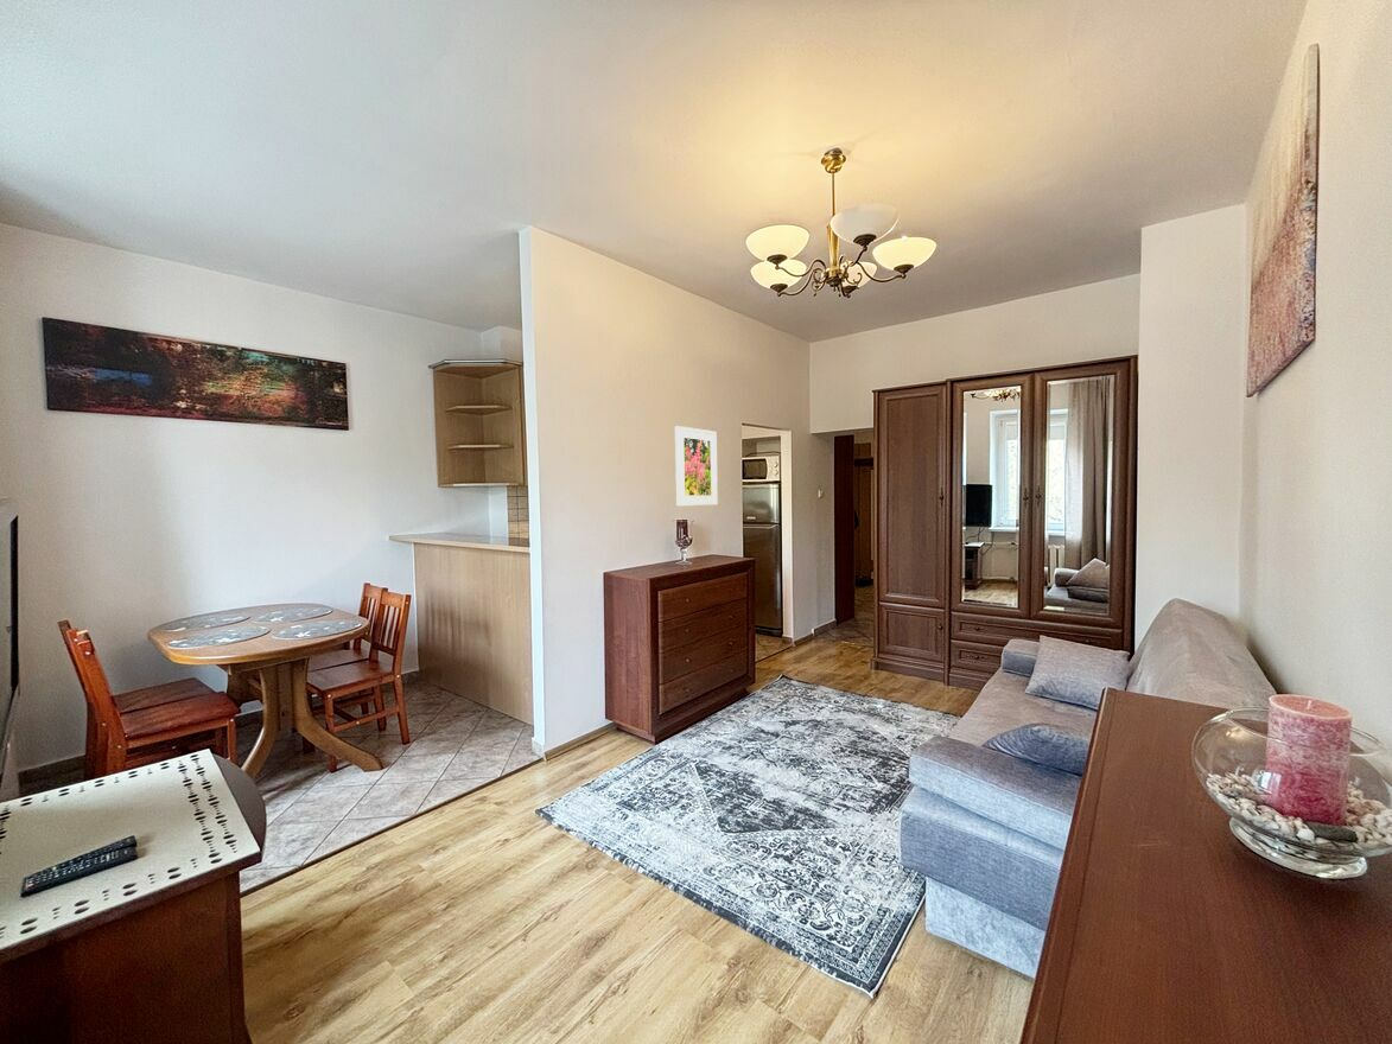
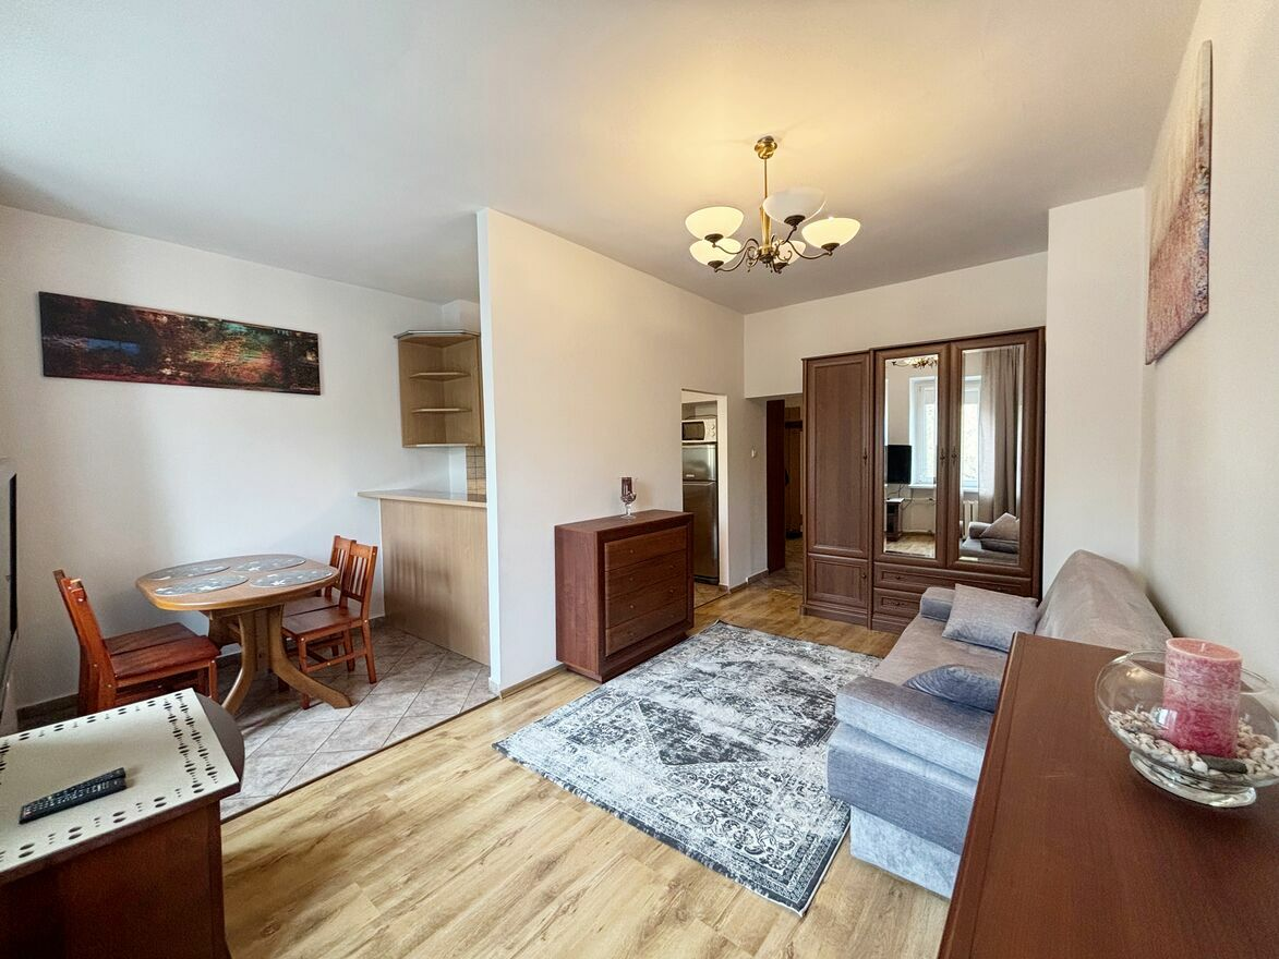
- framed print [674,425,719,508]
